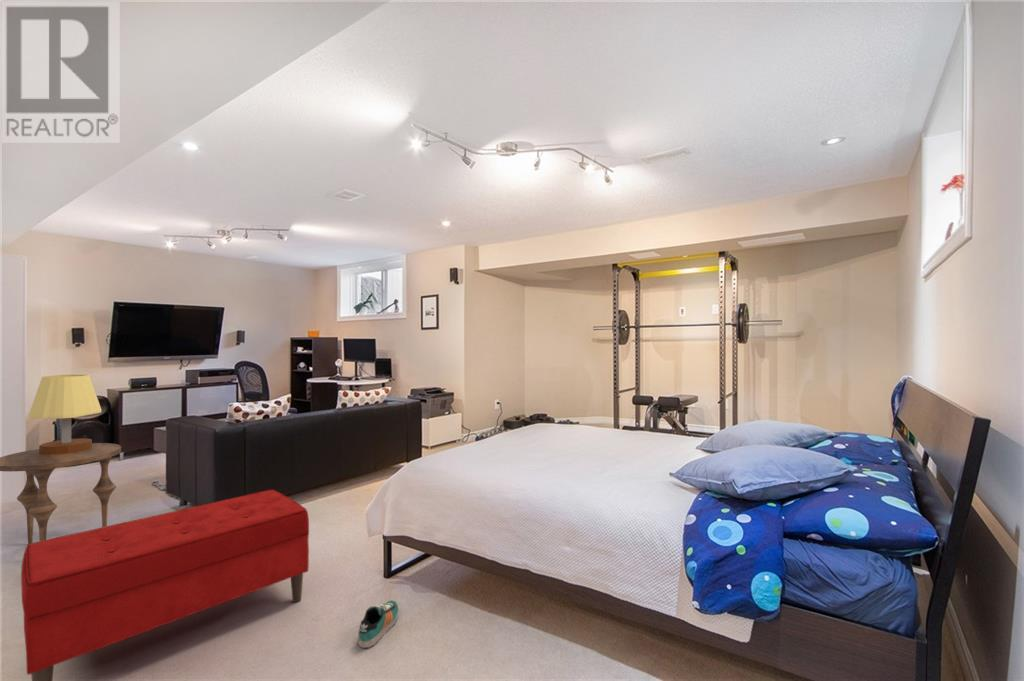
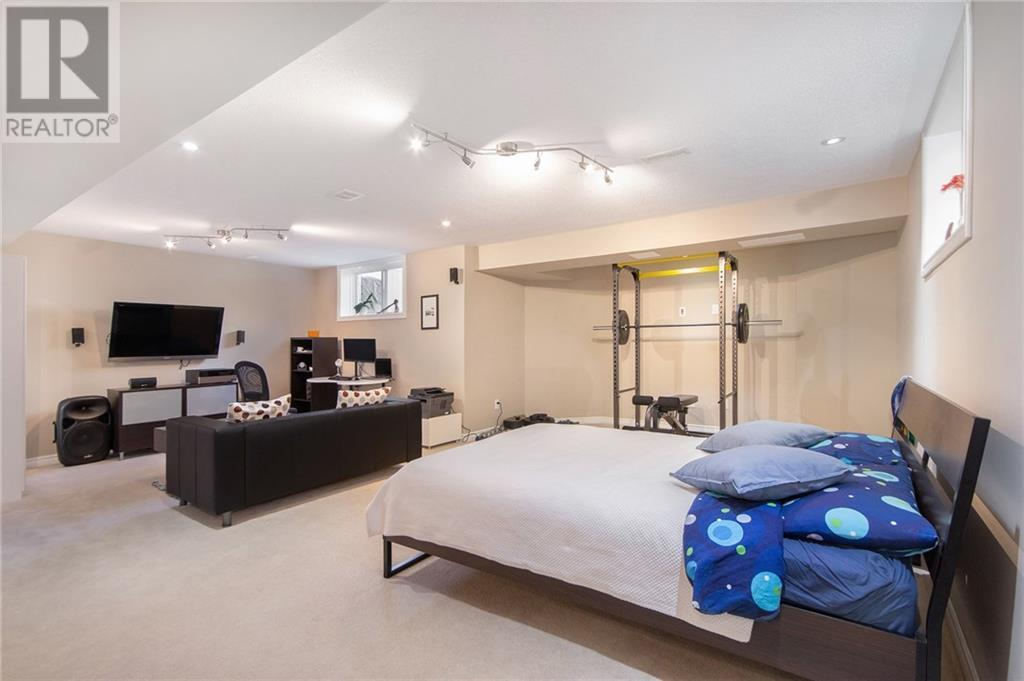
- sneaker [358,599,399,649]
- side table [0,442,122,545]
- bench [20,489,310,681]
- table lamp [28,374,102,455]
